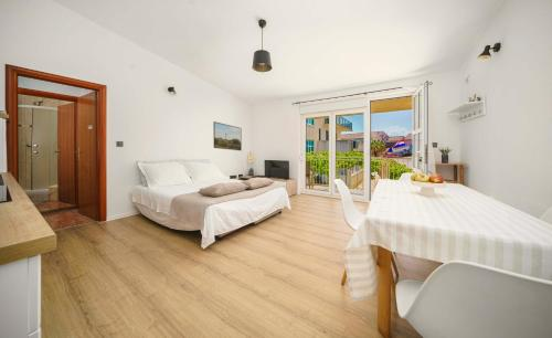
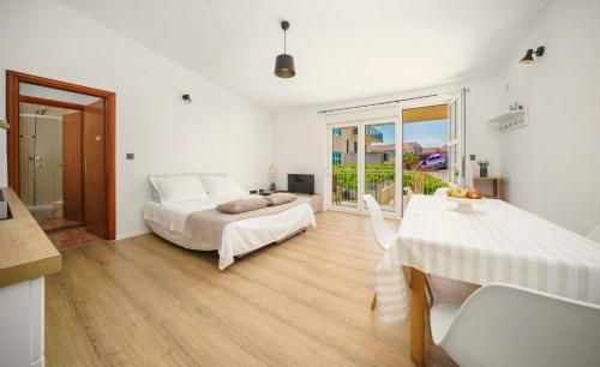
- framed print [212,120,243,151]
